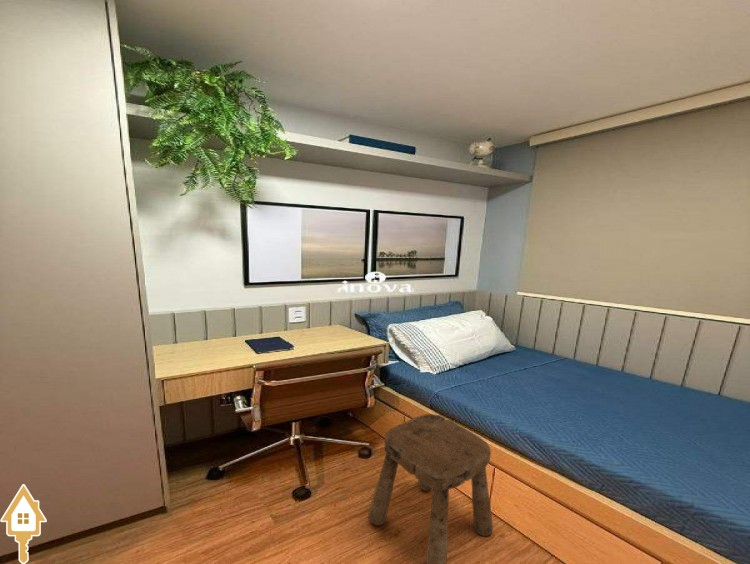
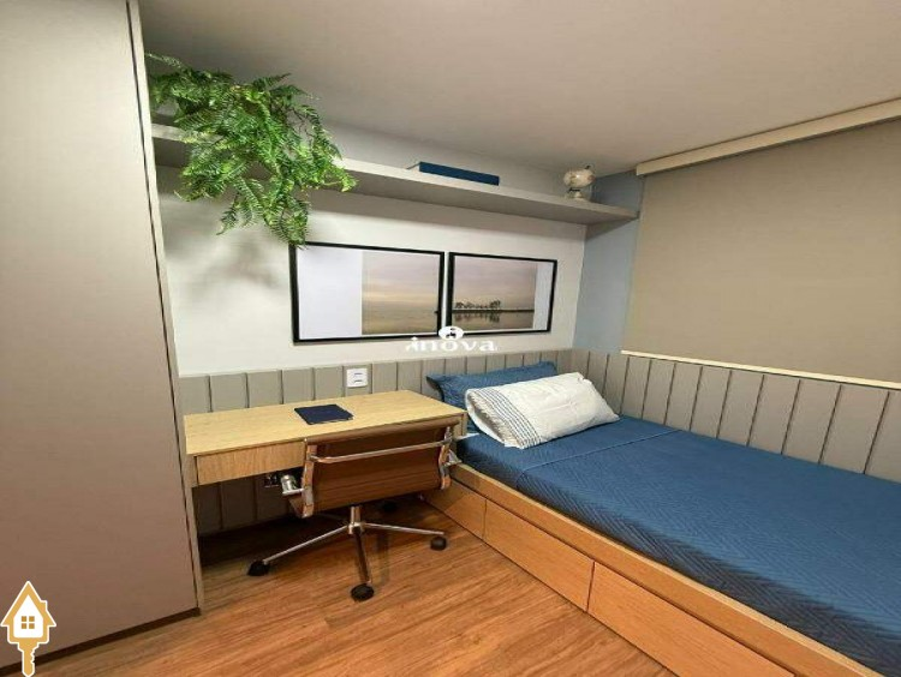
- stool [368,413,494,564]
